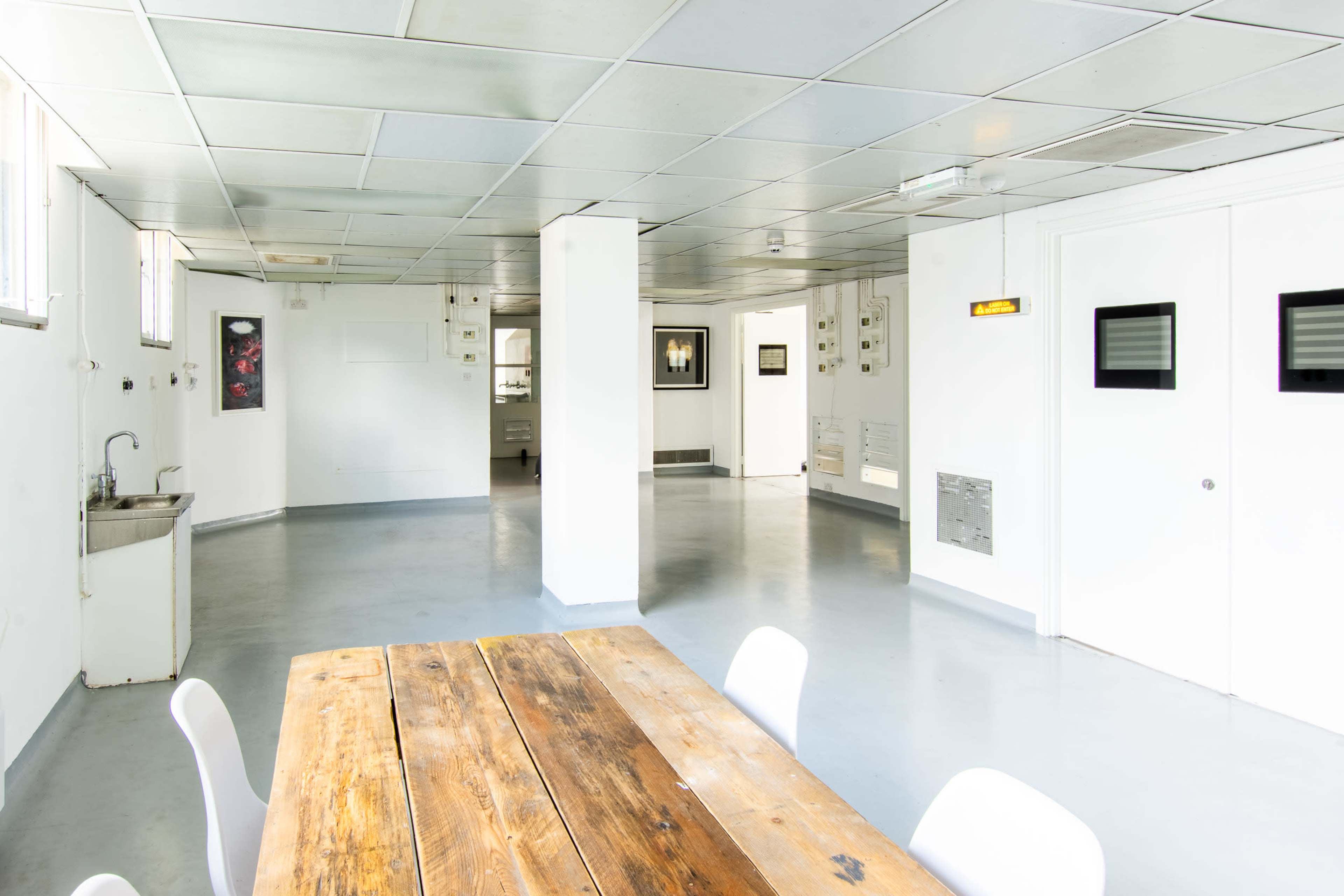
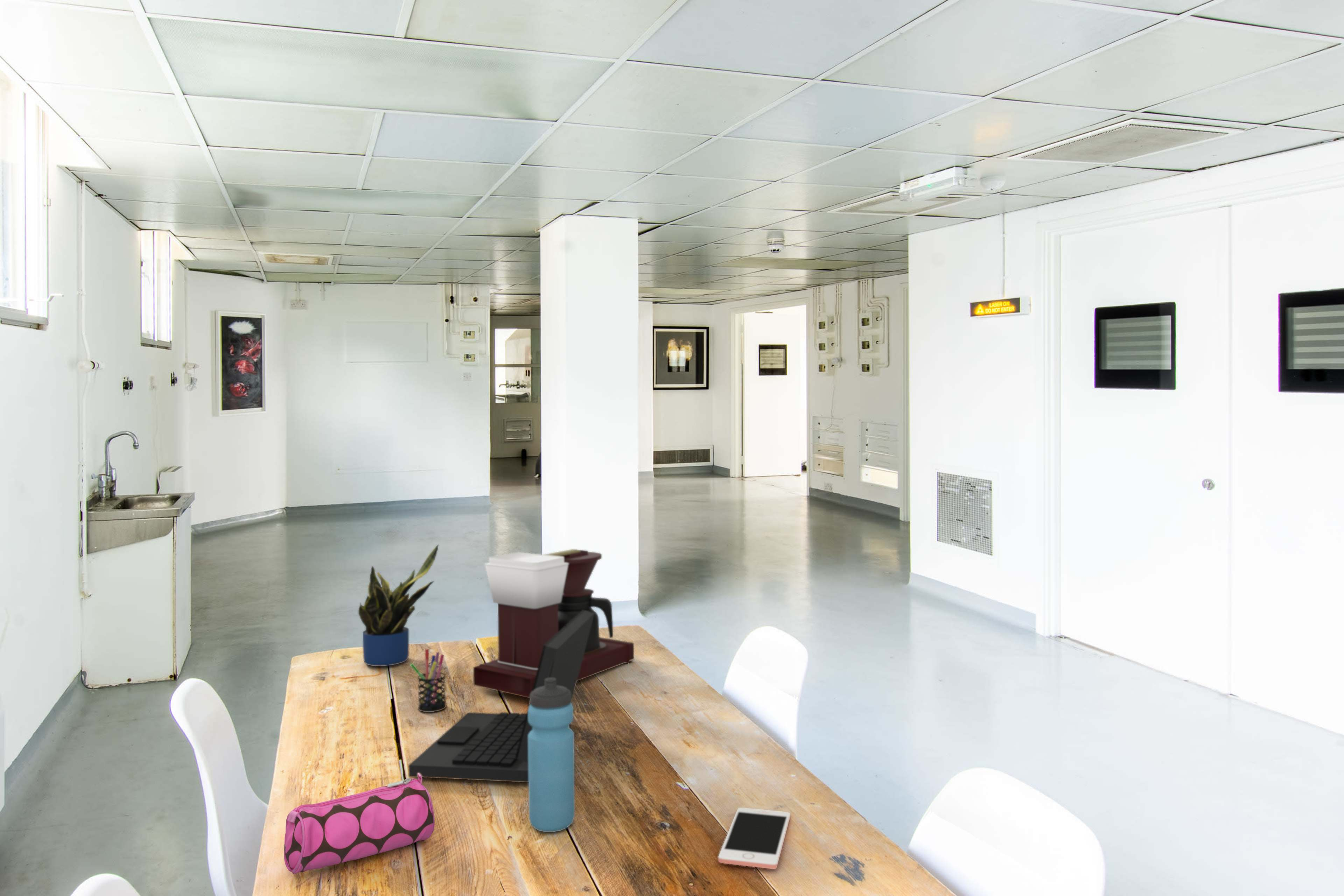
+ pencil case [283,773,435,874]
+ pen holder [410,649,447,712]
+ water bottle [528,678,575,833]
+ potted plant [358,544,439,666]
+ coffee maker [473,549,635,698]
+ laptop [408,610,594,783]
+ cell phone [718,807,791,869]
